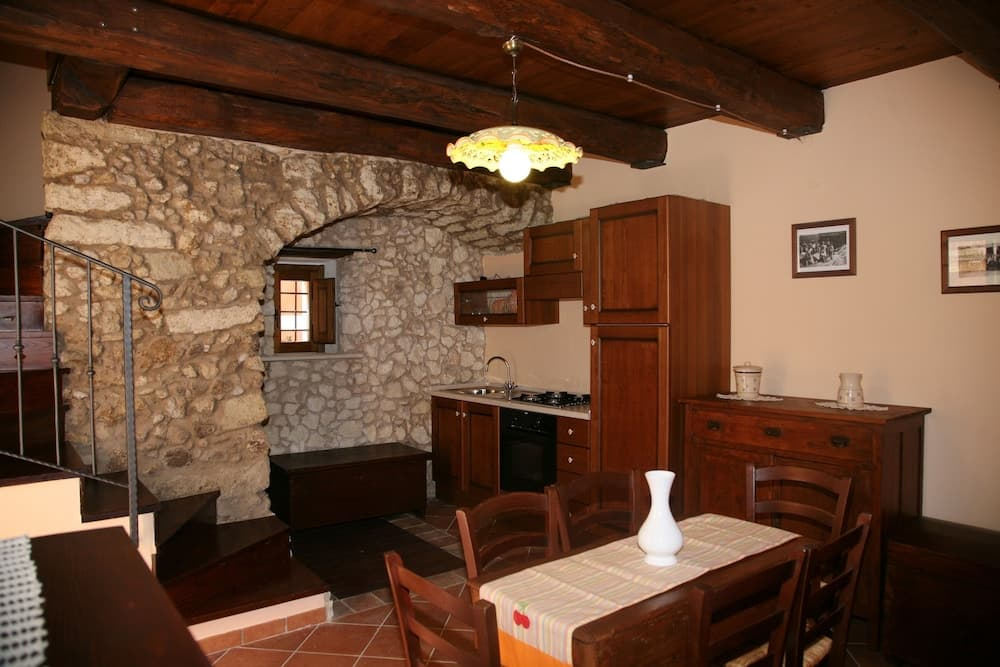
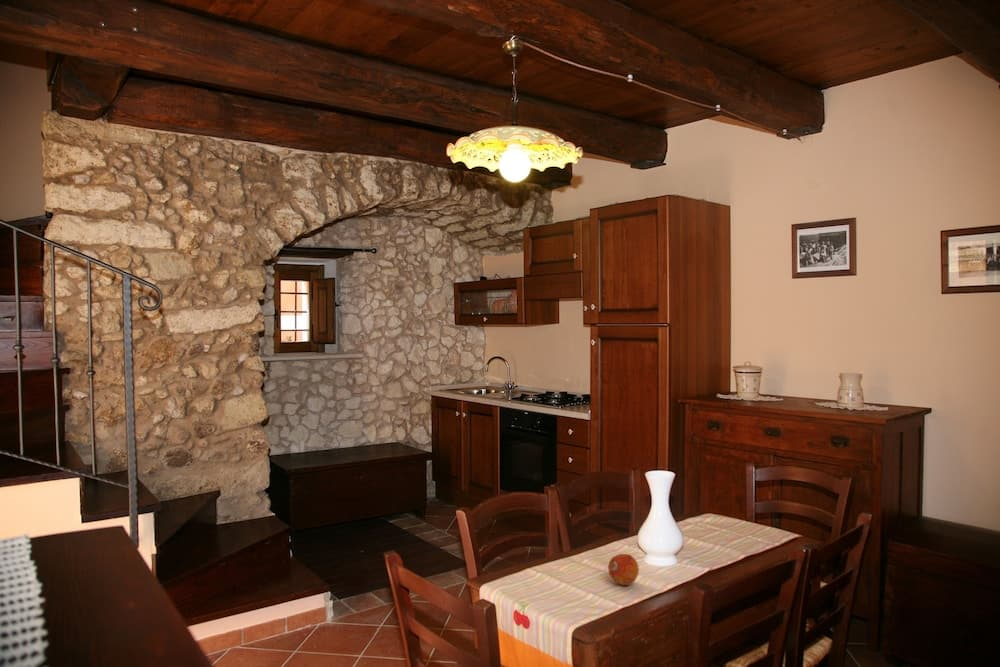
+ fruit [607,553,640,586]
